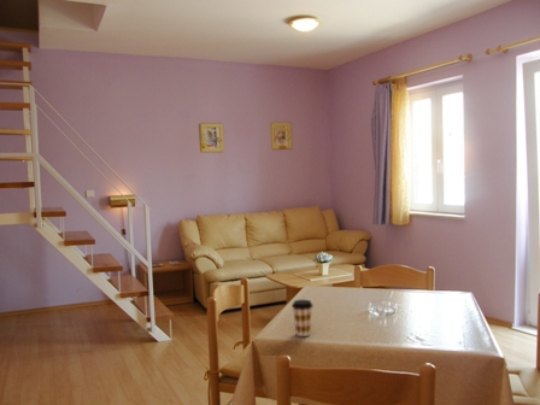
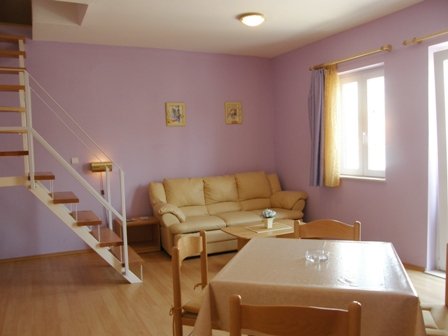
- coffee cup [290,299,315,338]
